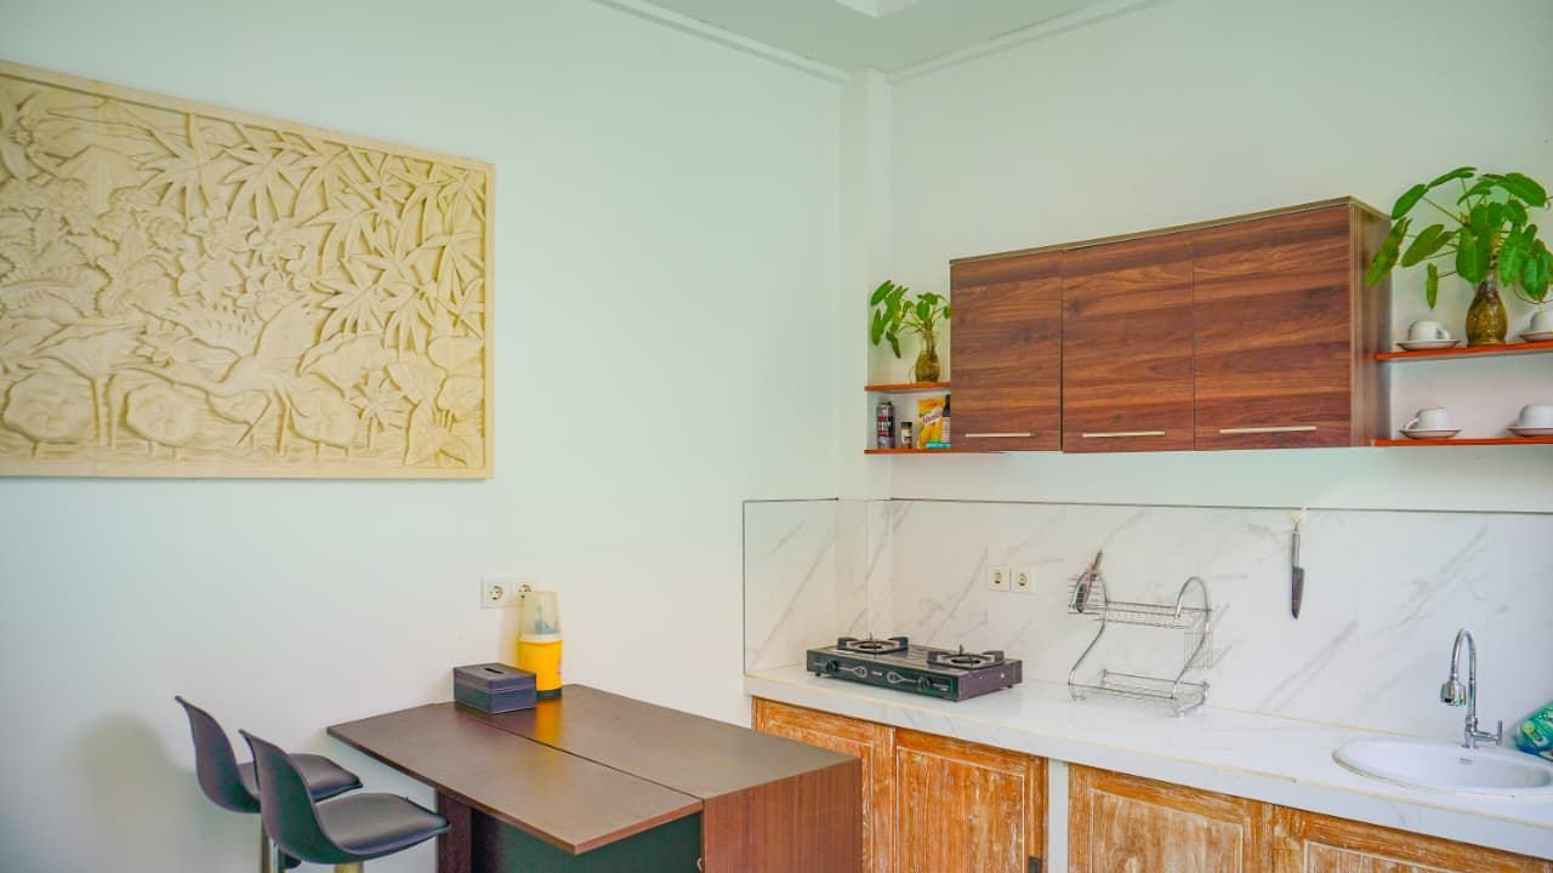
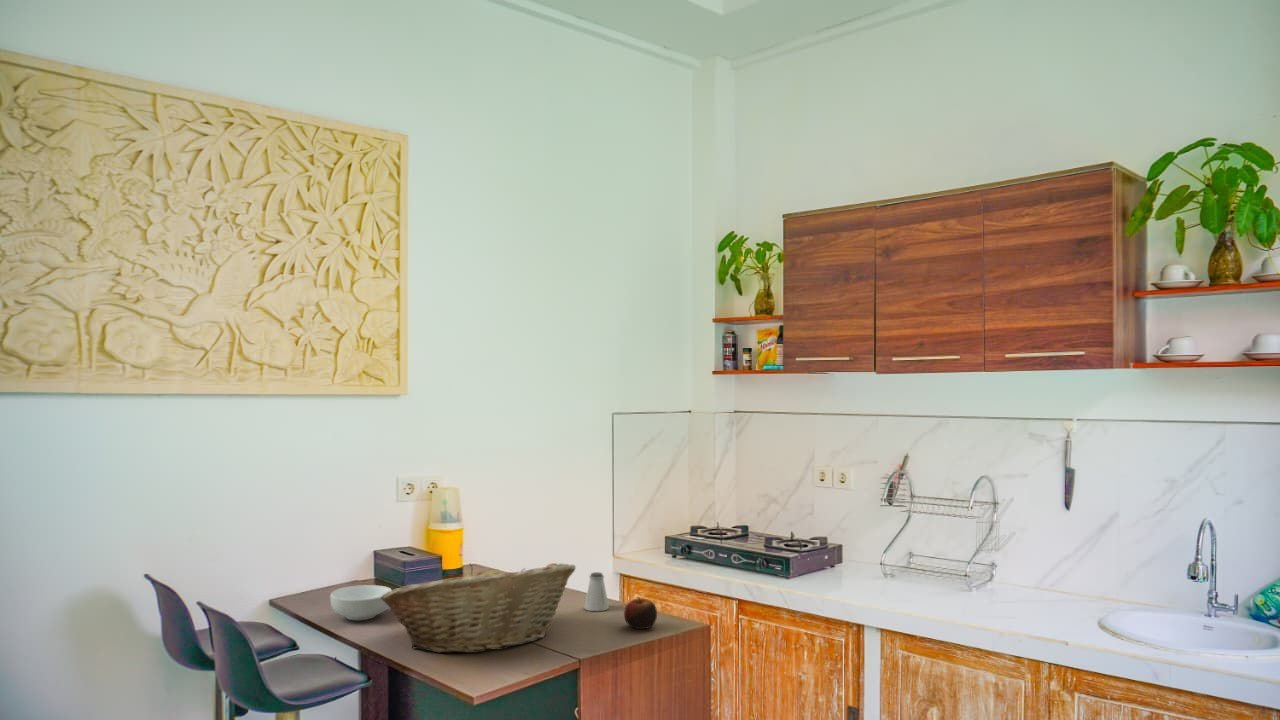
+ saltshaker [583,571,610,612]
+ apple [623,596,658,630]
+ cereal bowl [329,584,393,621]
+ fruit basket [381,562,577,654]
